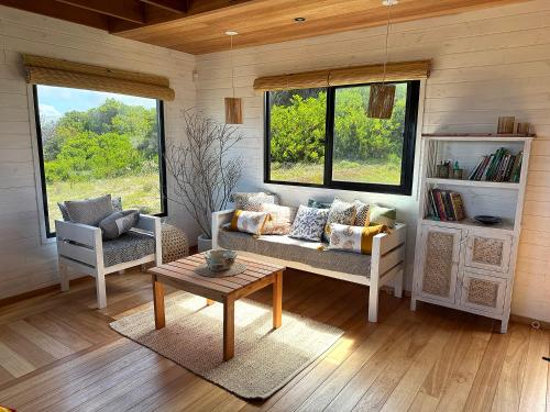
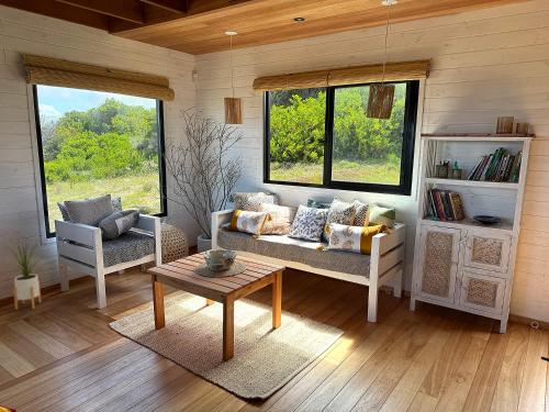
+ house plant [2,230,48,311]
